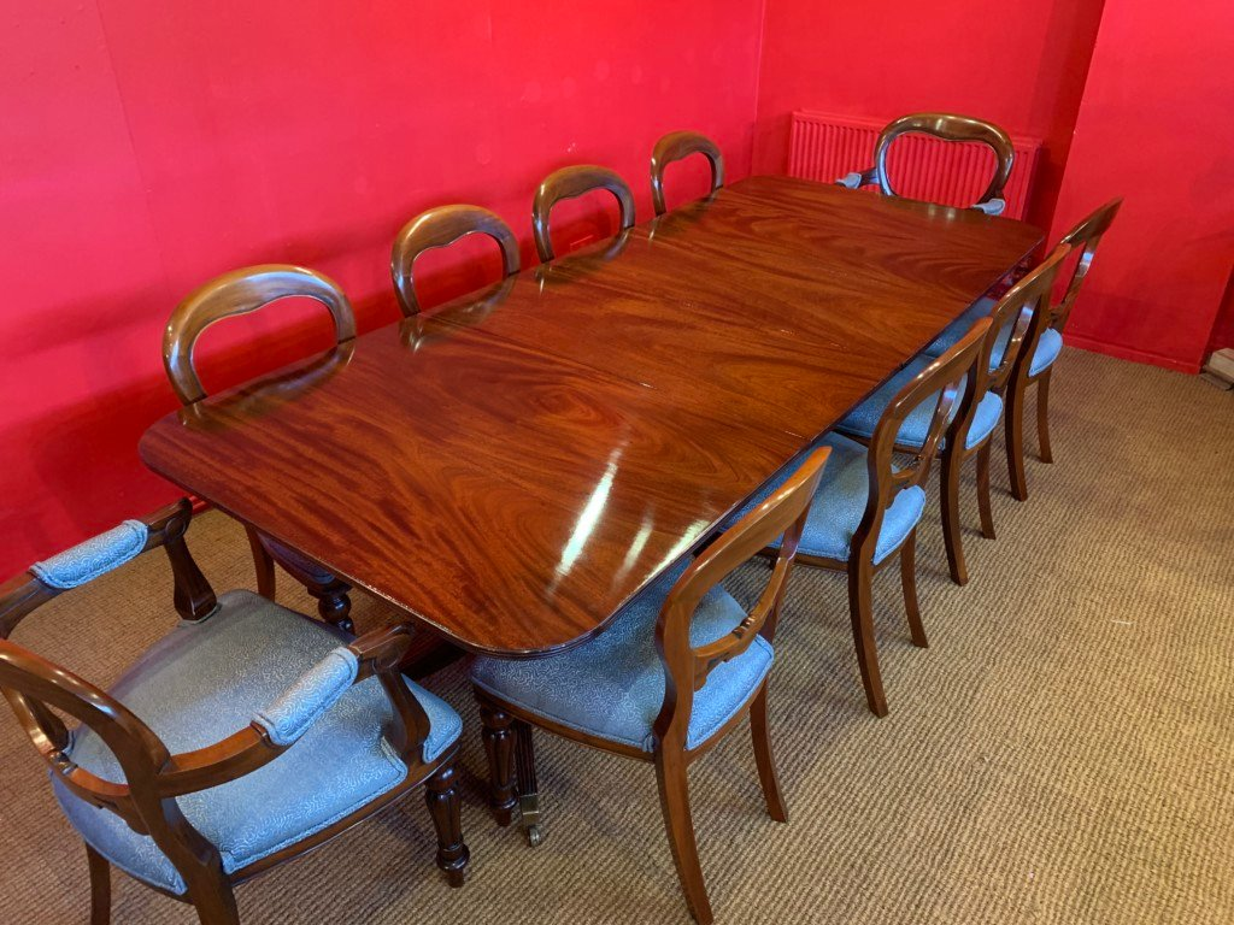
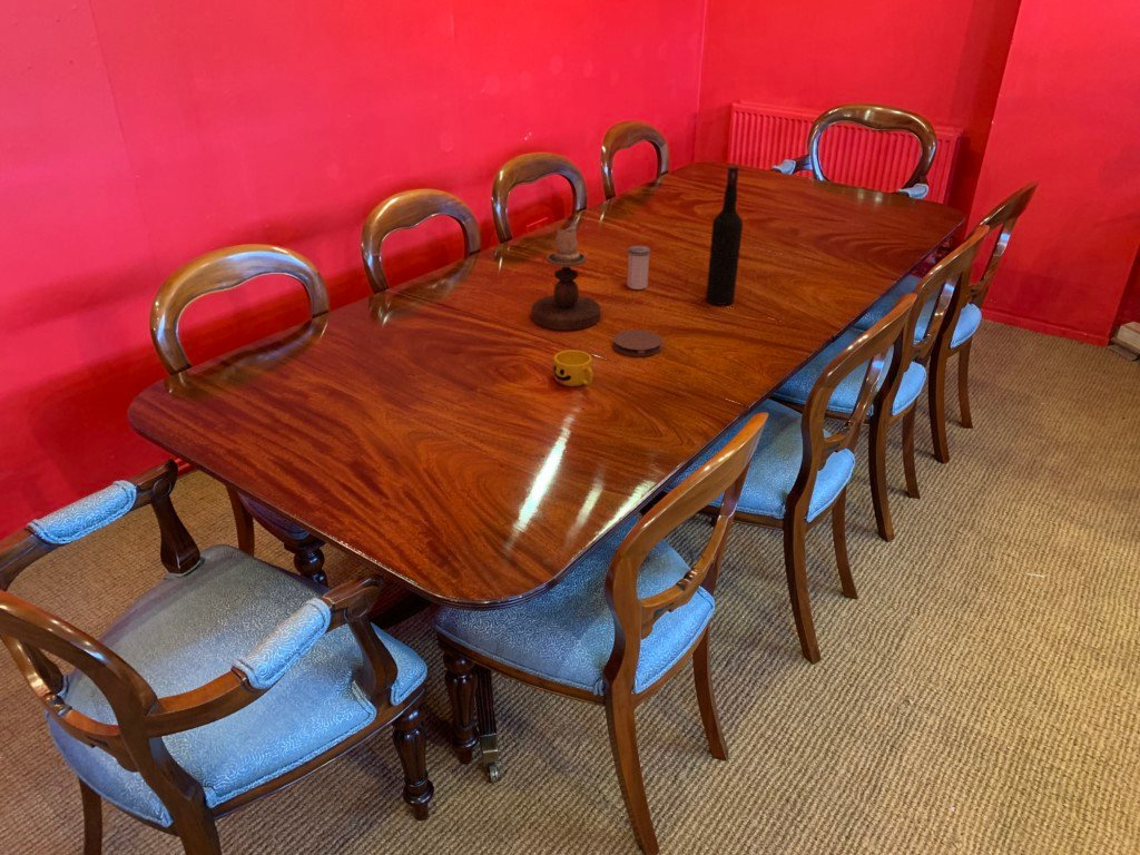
+ coaster [612,328,664,357]
+ cup [551,348,594,387]
+ salt shaker [627,245,651,291]
+ wine bottle [705,165,744,306]
+ candlestick [531,225,601,331]
